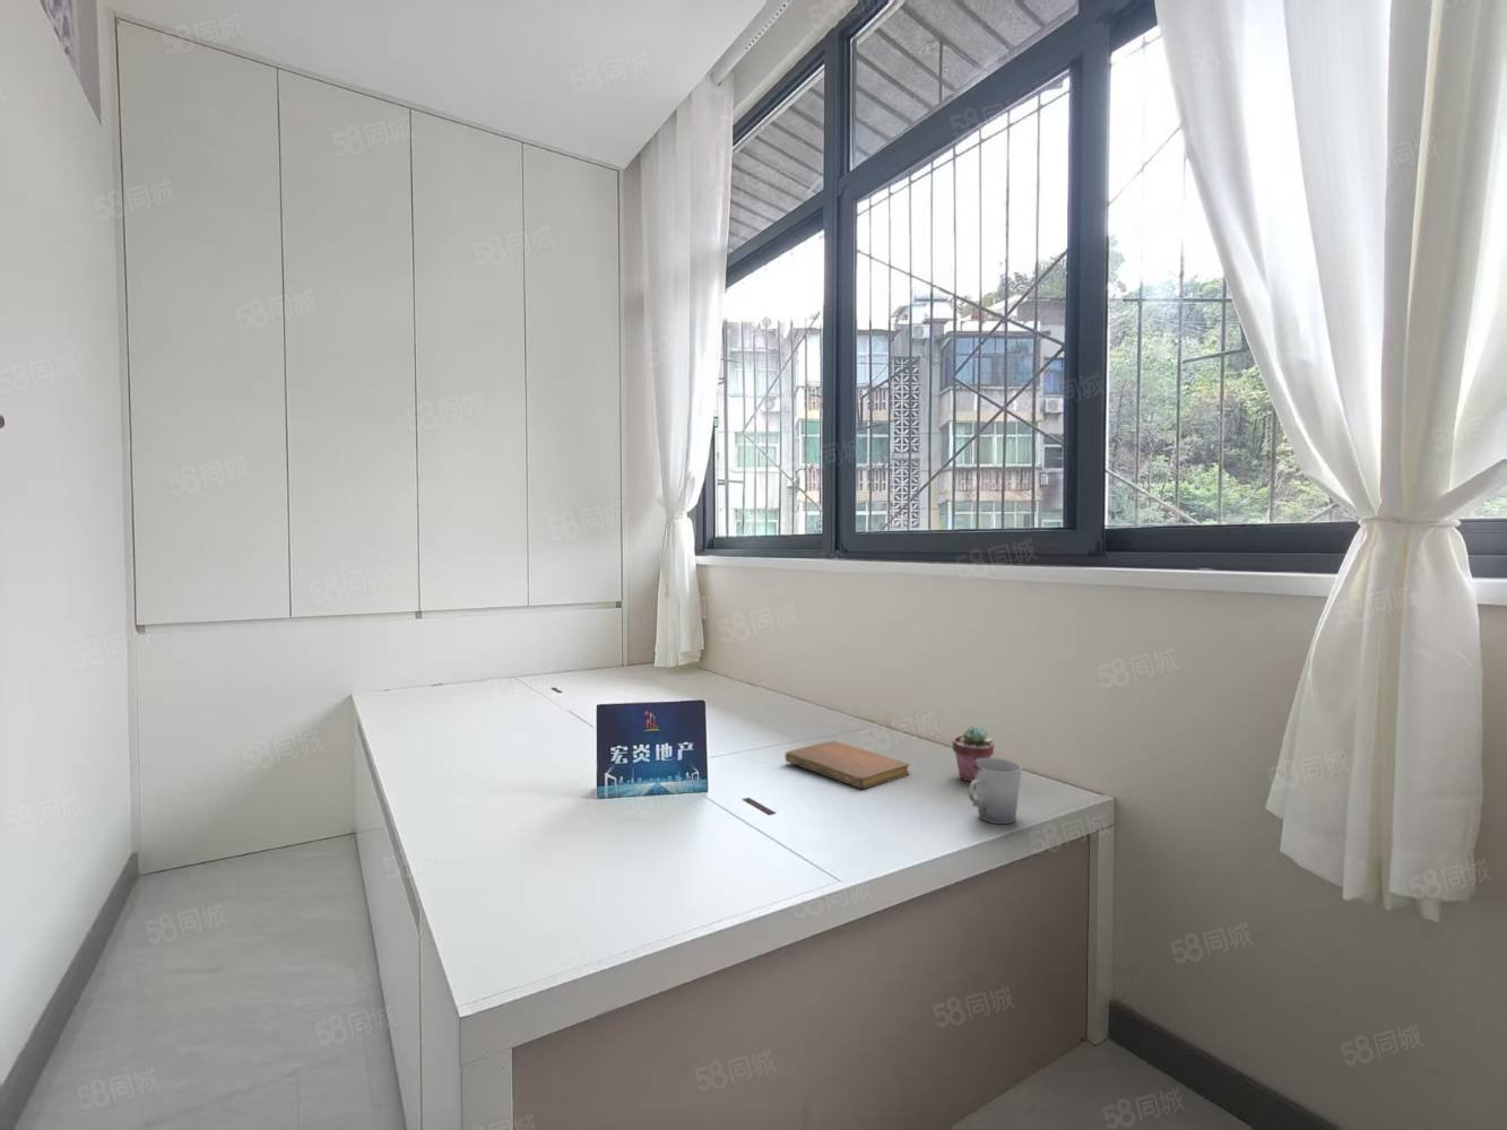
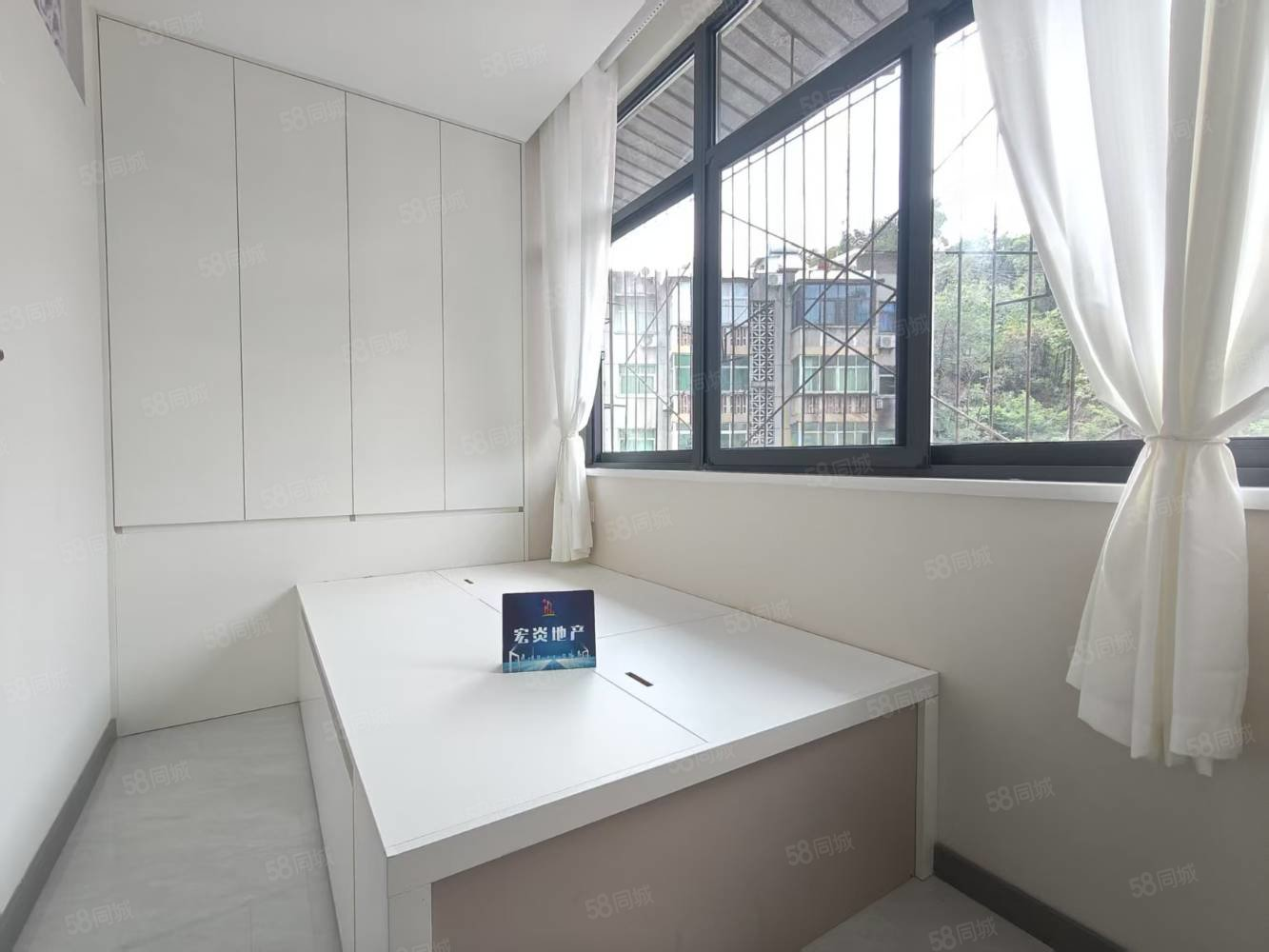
- notebook [785,741,911,789]
- cup [968,757,1024,825]
- potted succulent [951,724,996,783]
